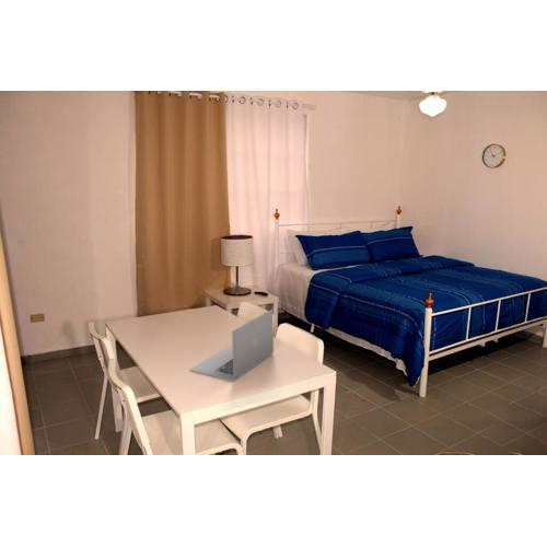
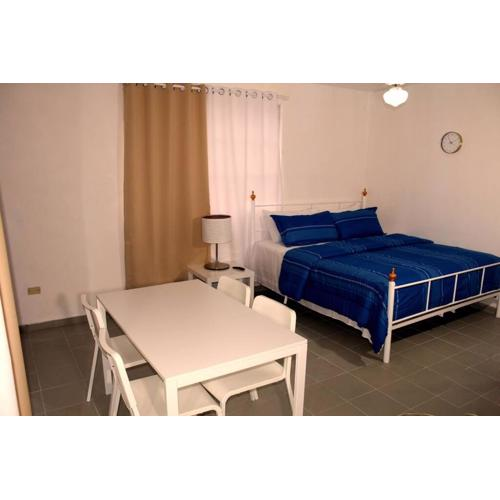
- laptop [189,307,275,382]
